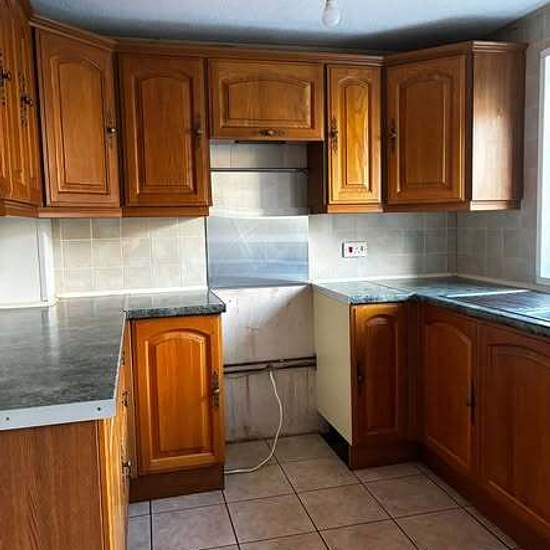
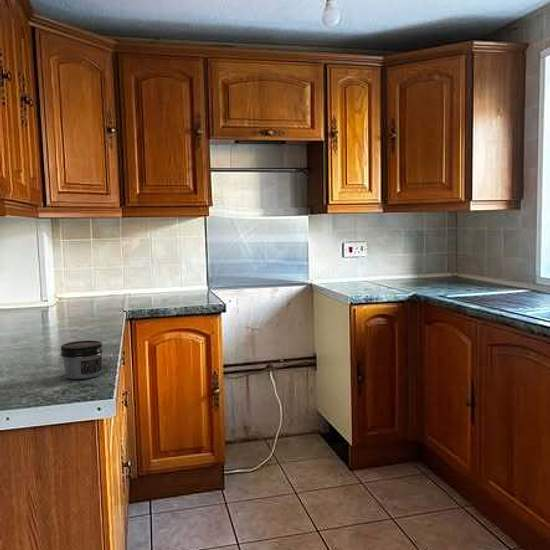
+ jar [60,340,104,380]
